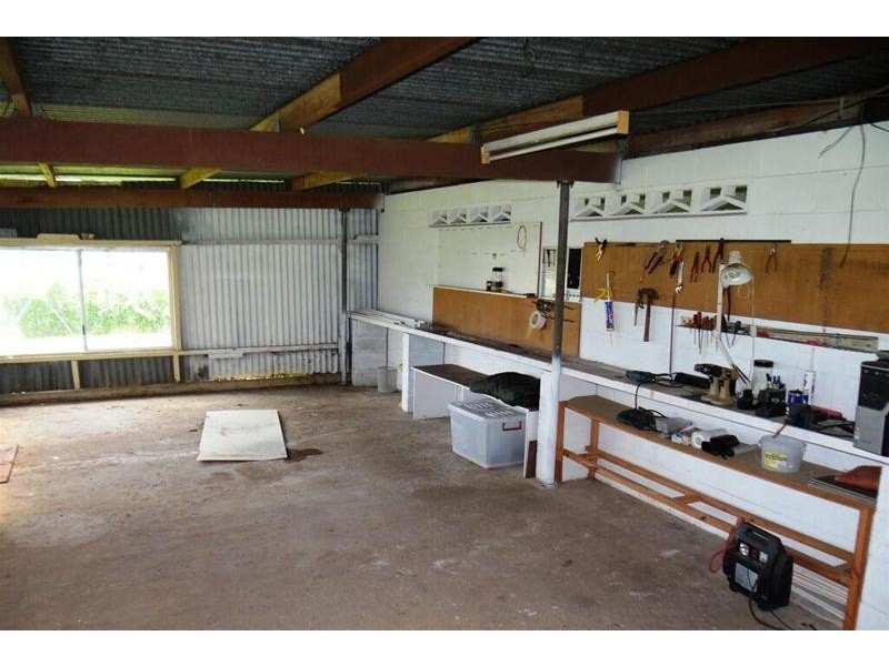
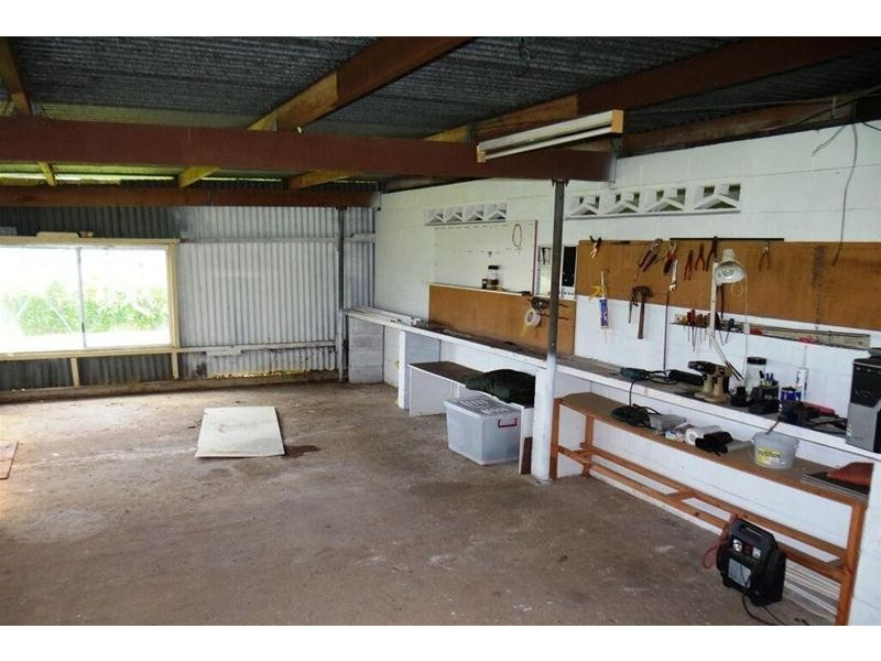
- waste bin [377,365,399,394]
